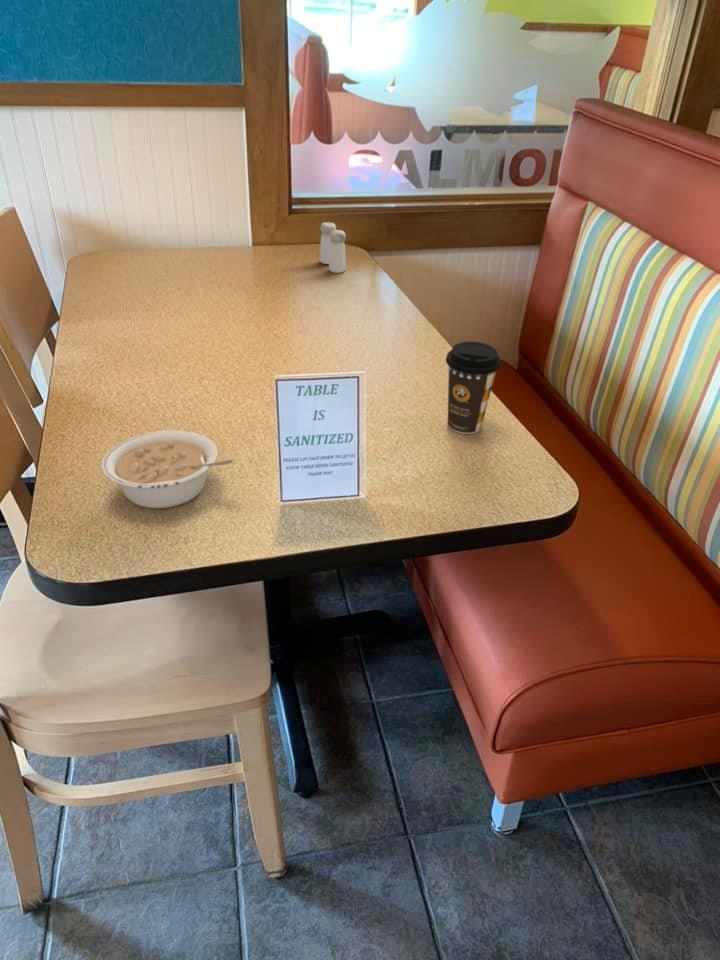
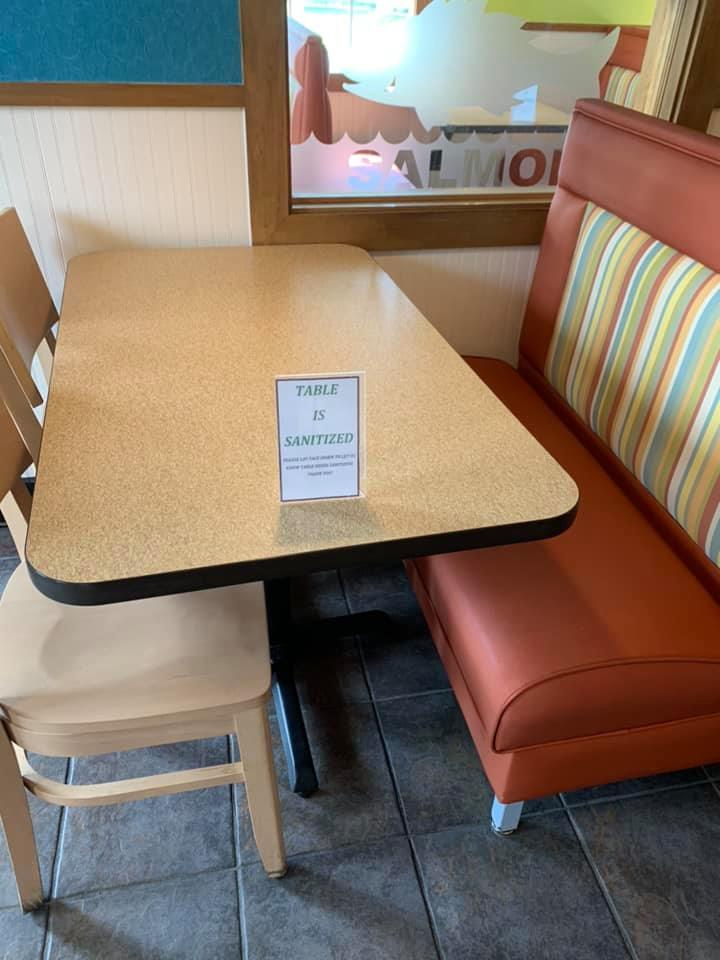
- coffee cup [445,341,502,435]
- salt and pepper shaker [319,221,347,274]
- legume [101,429,235,509]
